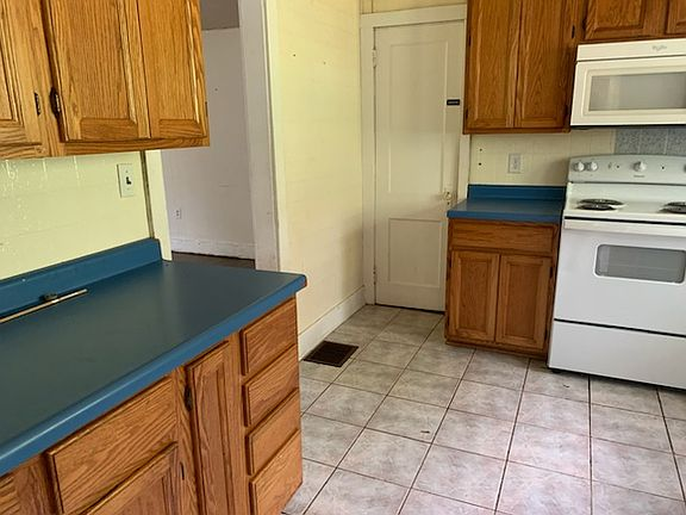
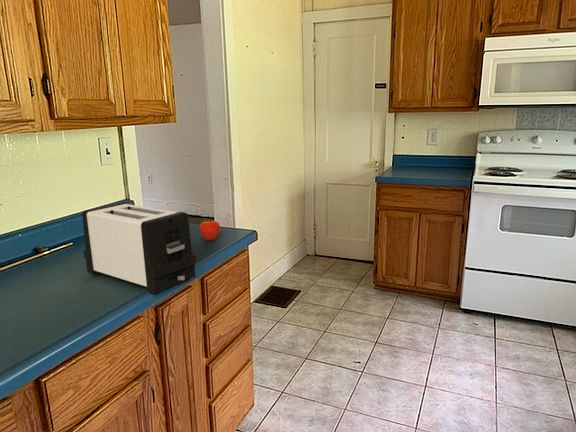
+ toaster [81,202,197,296]
+ fruit [199,218,221,241]
